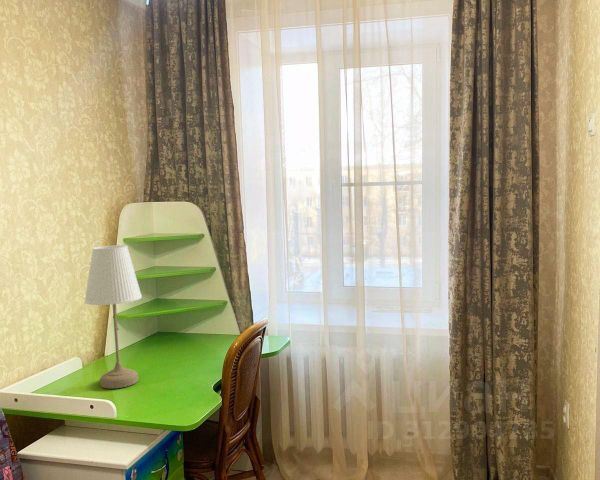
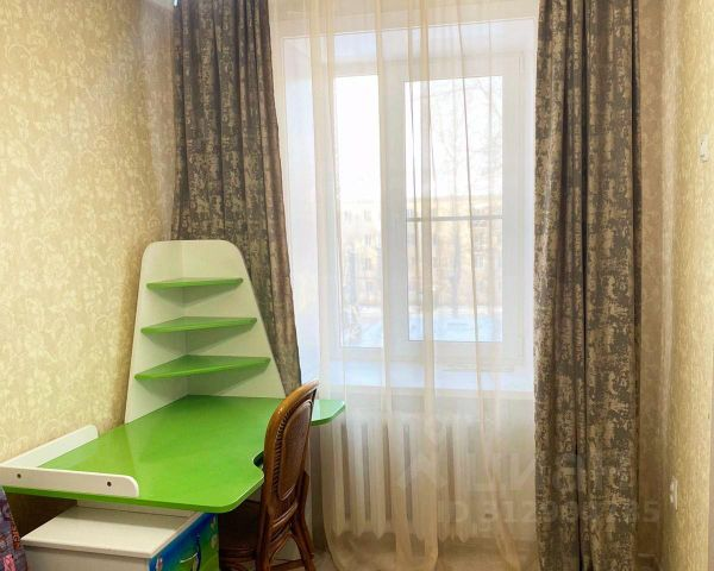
- desk lamp [84,244,143,390]
